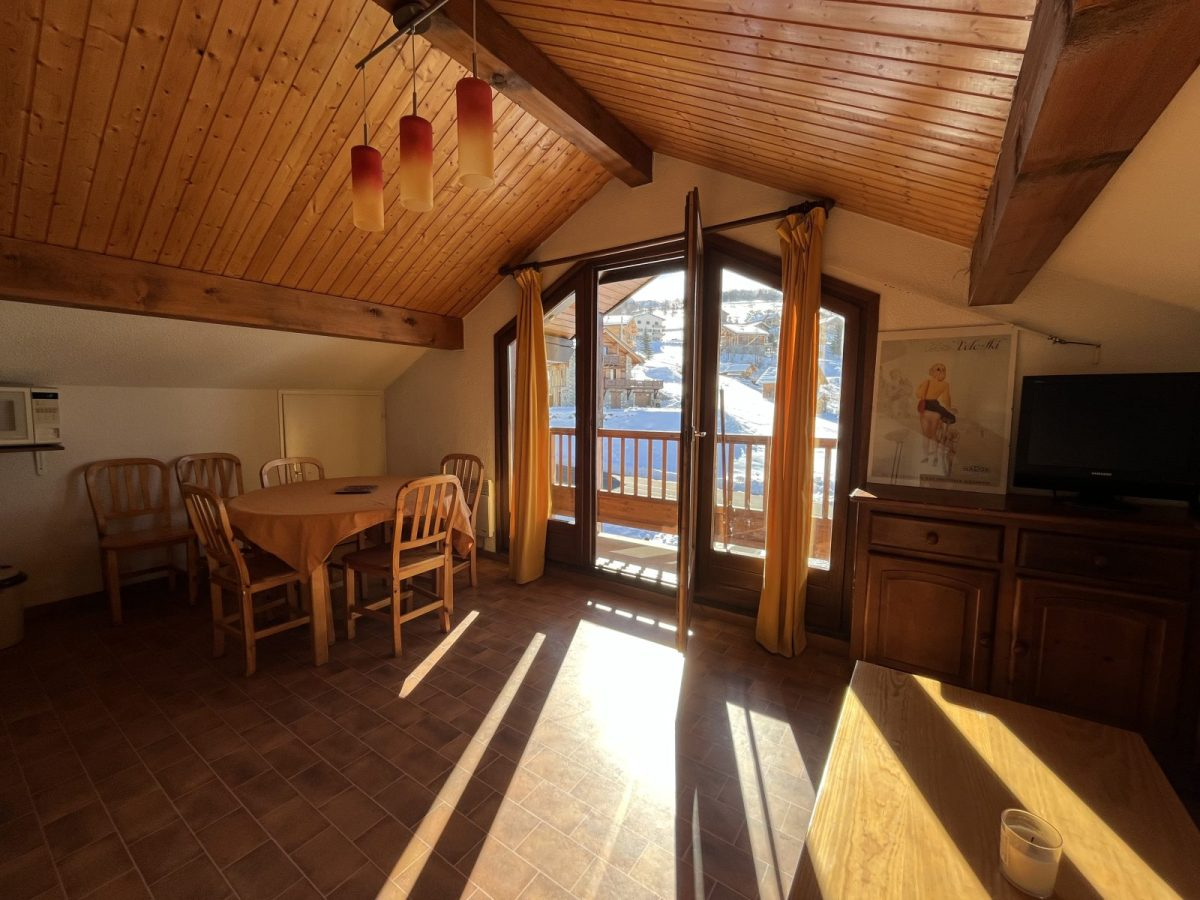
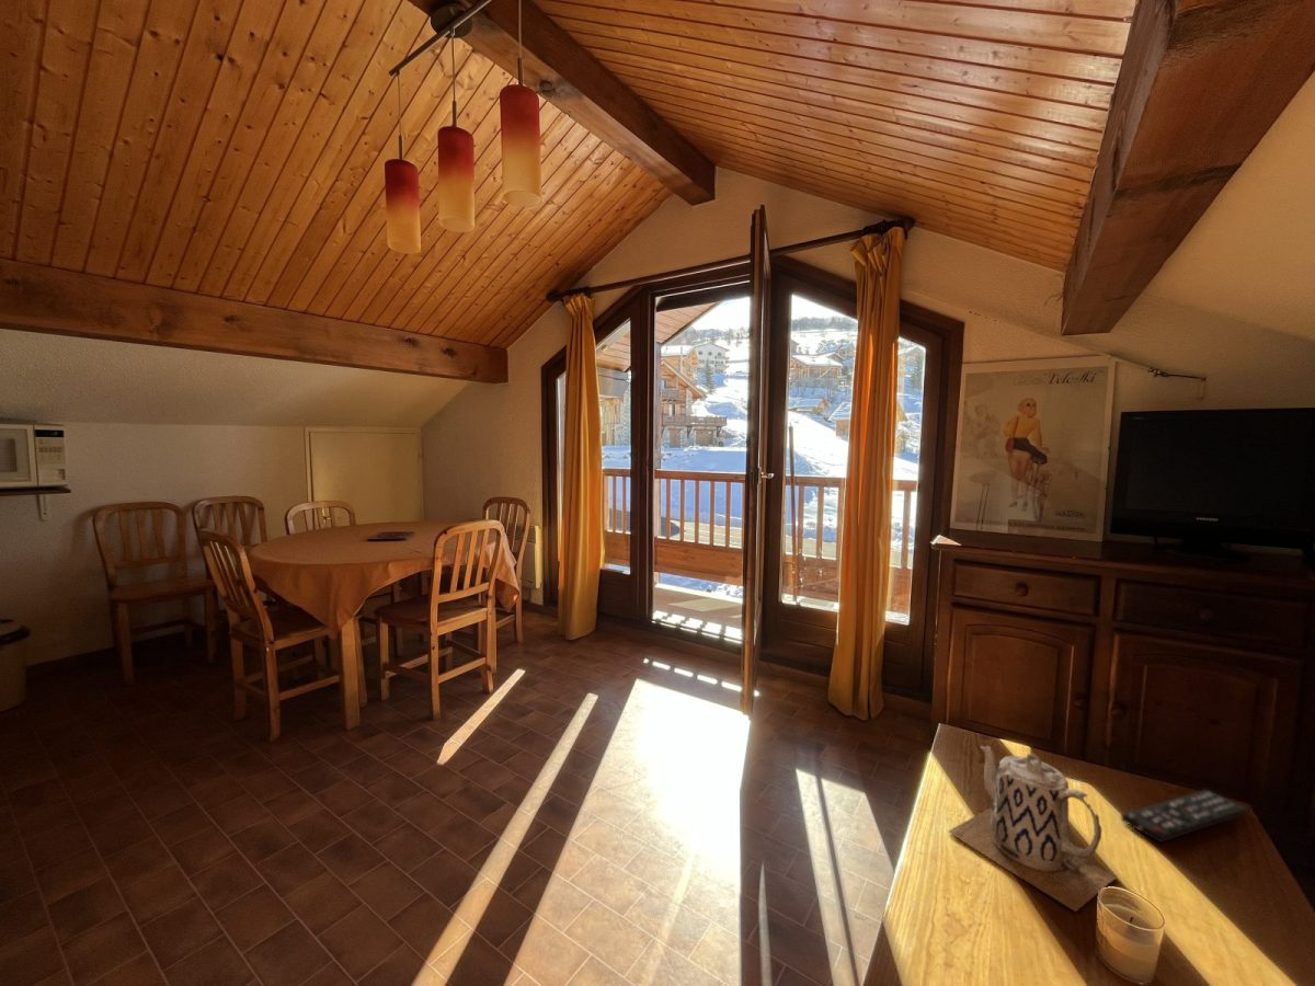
+ teapot [948,745,1117,913]
+ remote control [1120,789,1248,844]
